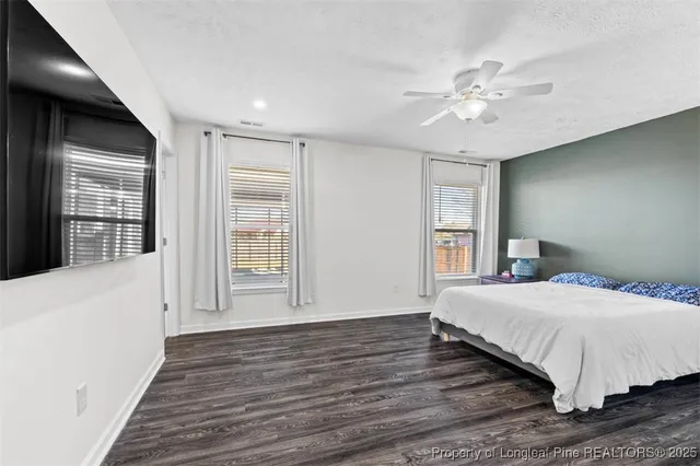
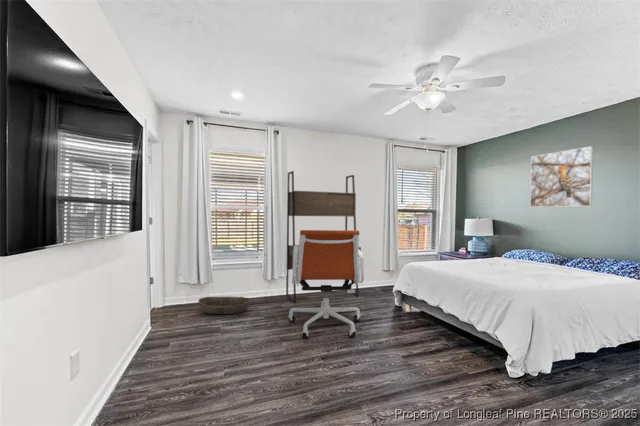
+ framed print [529,145,594,208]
+ office chair [287,229,365,340]
+ desk [285,170,362,304]
+ basket [197,296,251,315]
